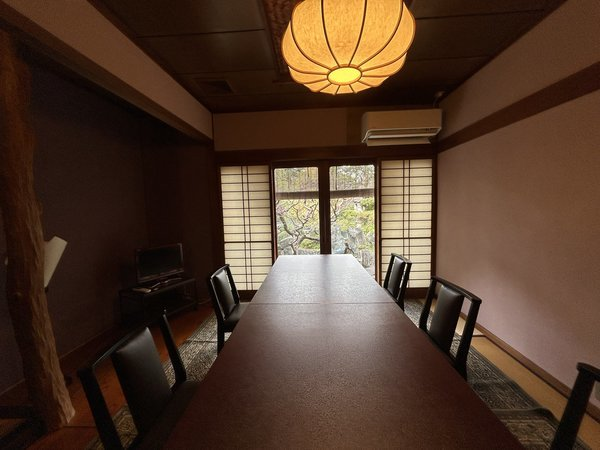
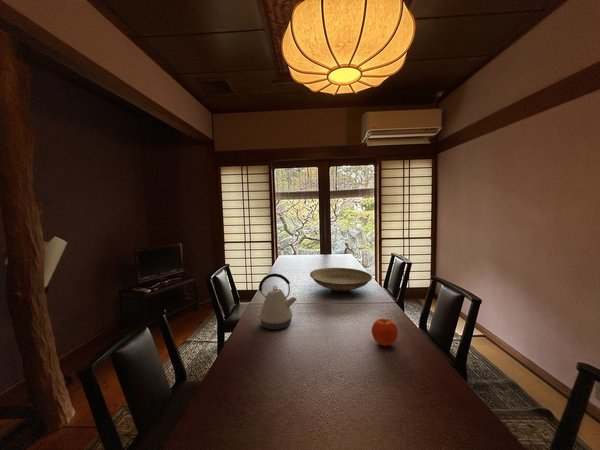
+ kettle [256,272,298,330]
+ decorative bowl [309,267,373,294]
+ fruit [371,318,399,347]
